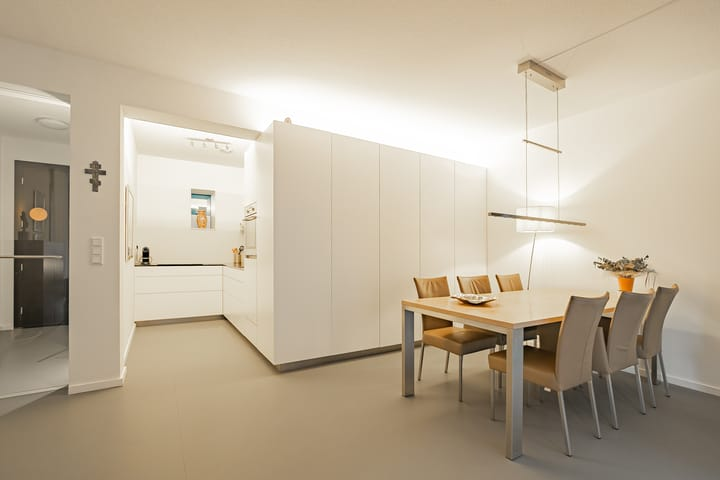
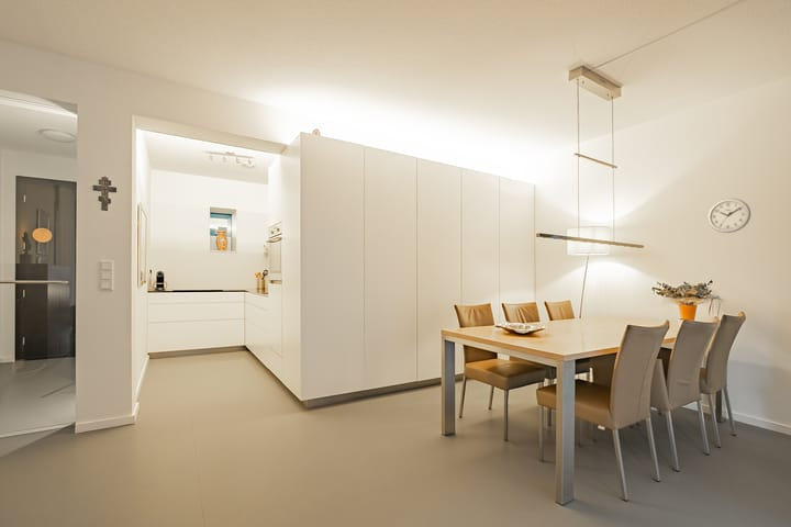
+ wall clock [706,198,751,234]
